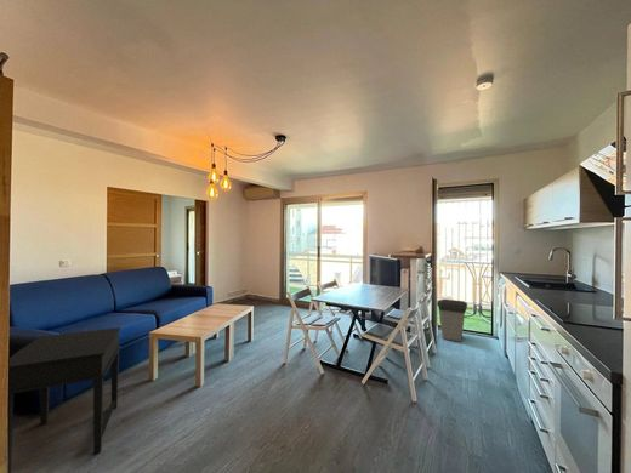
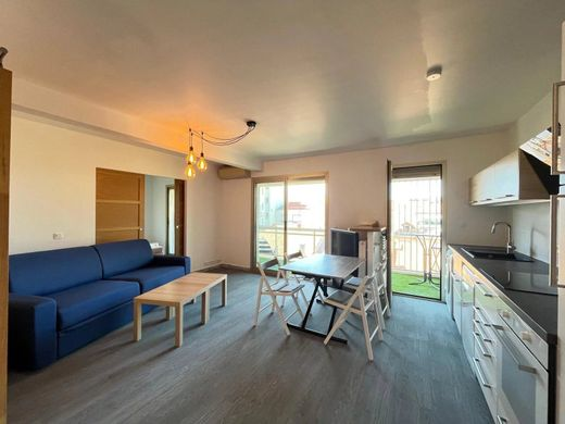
- side table [8,326,121,473]
- trash can [436,298,468,343]
